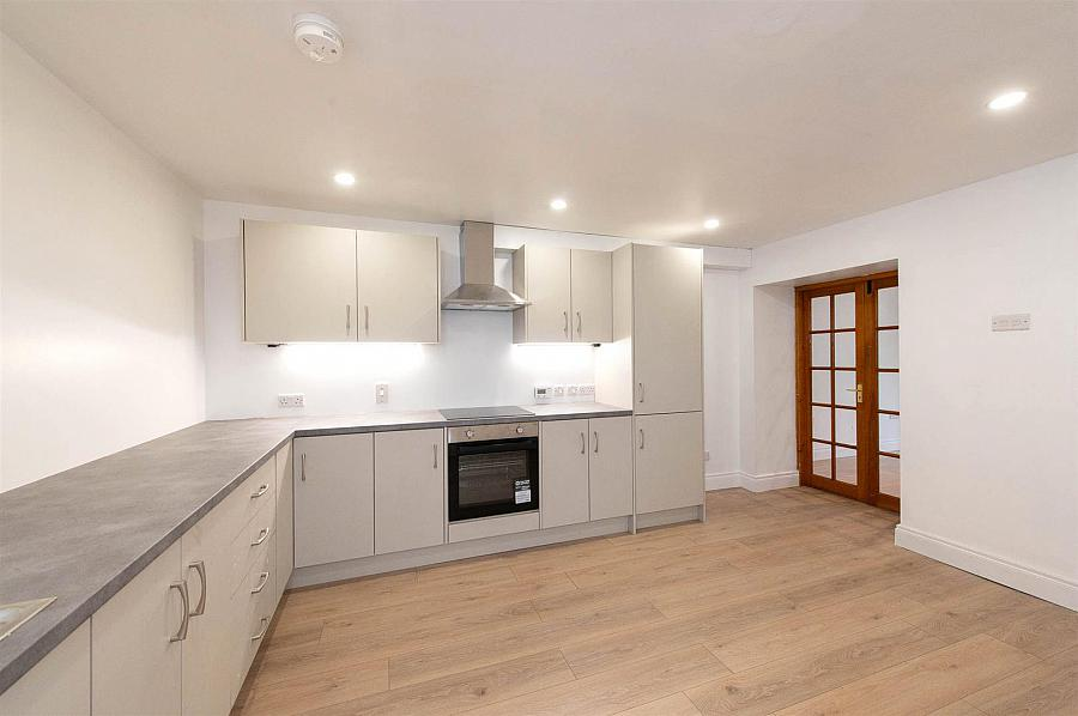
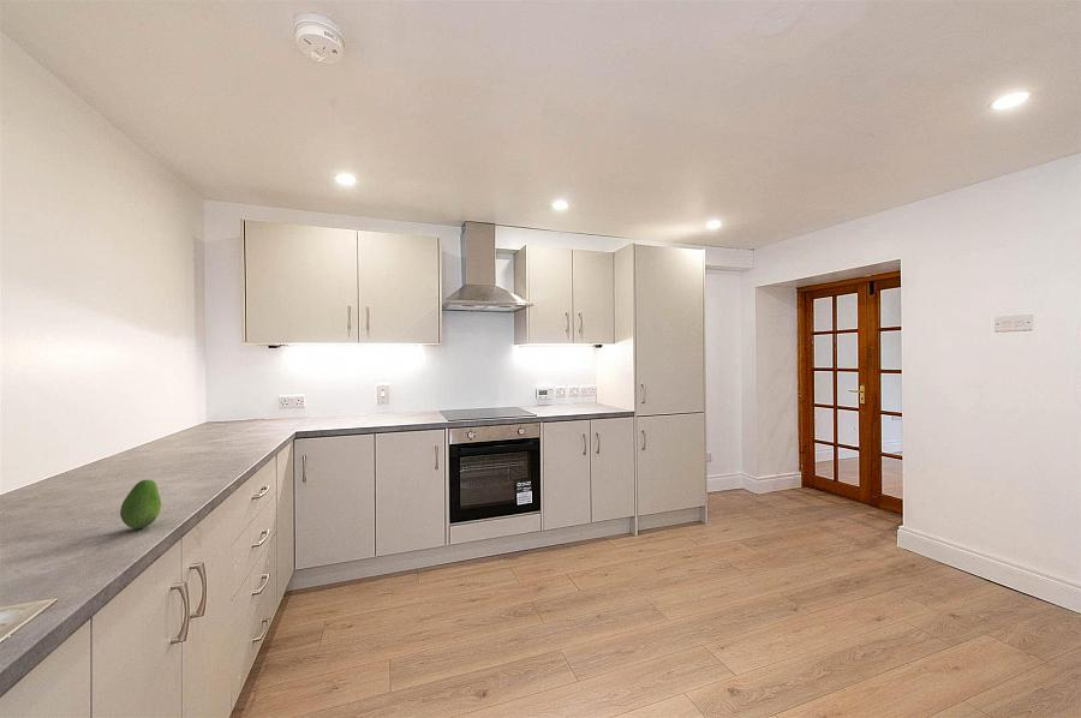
+ fruit [119,479,162,529]
